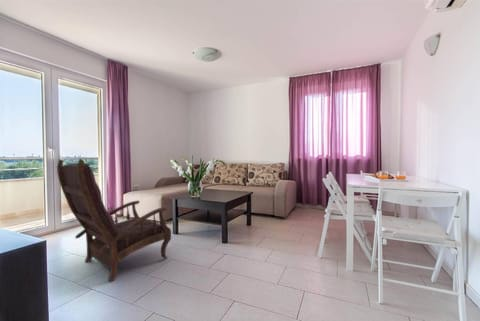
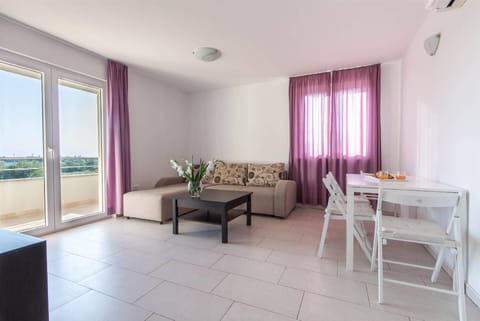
- armchair [56,158,172,282]
